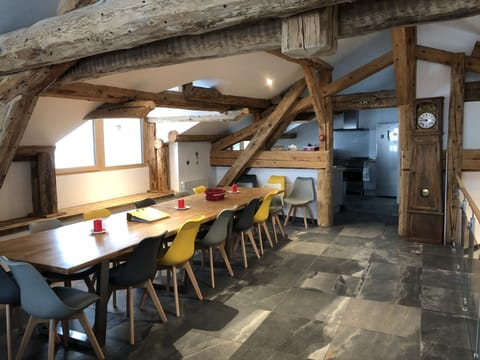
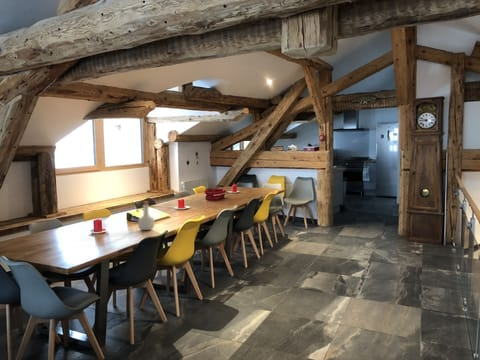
+ bottle [137,200,155,231]
